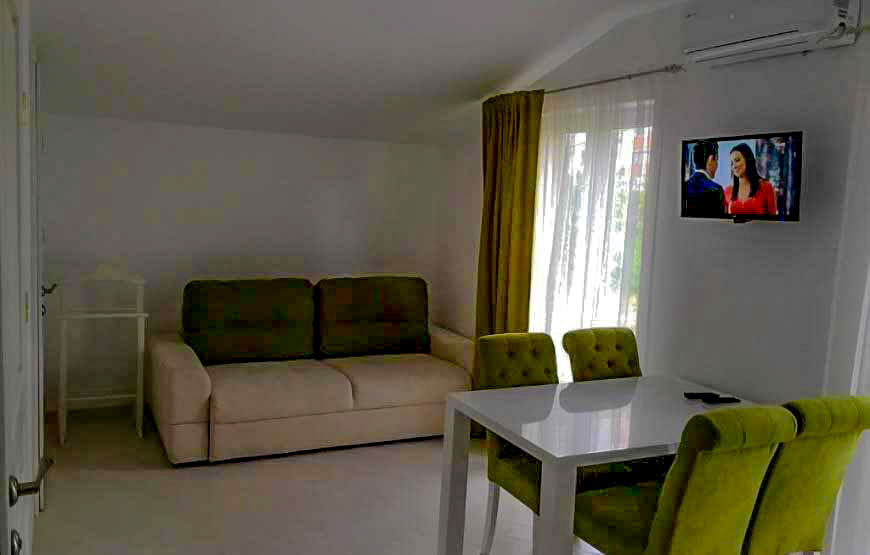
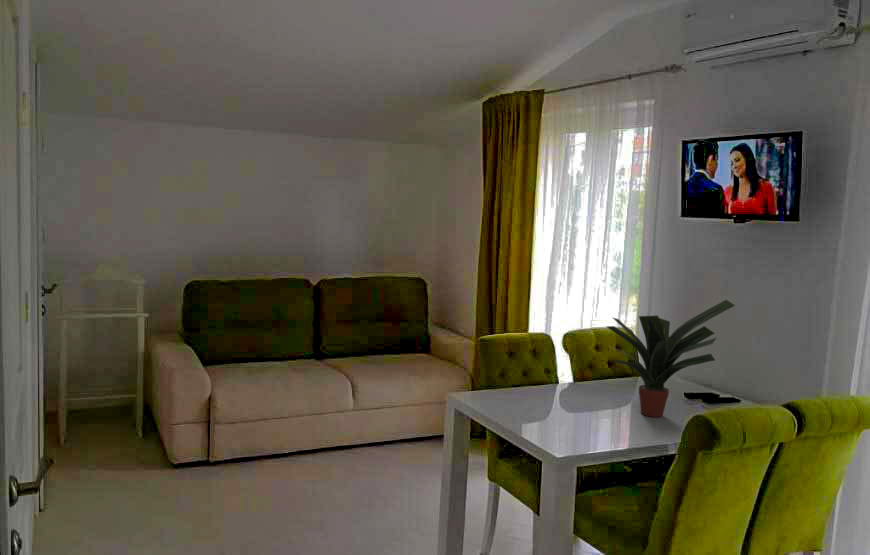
+ potted plant [605,299,736,418]
